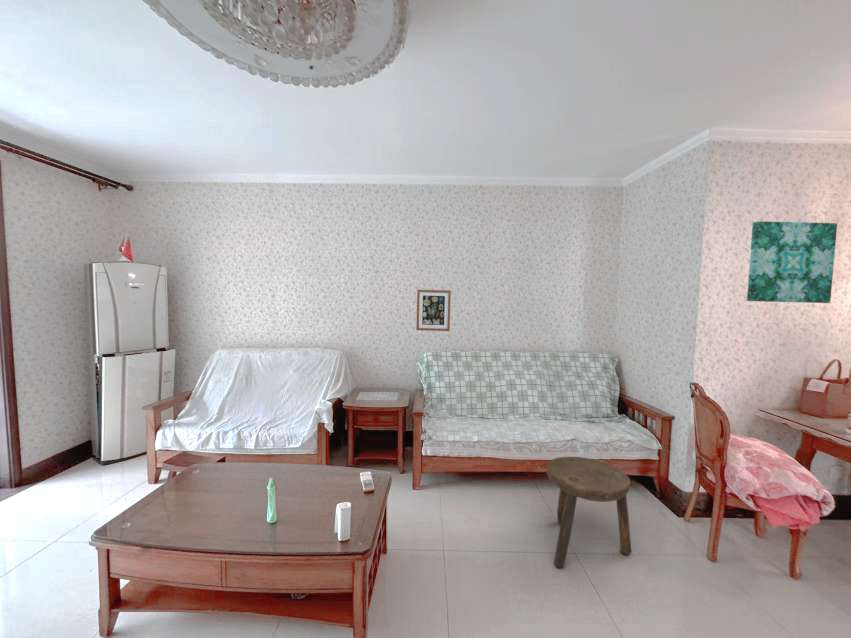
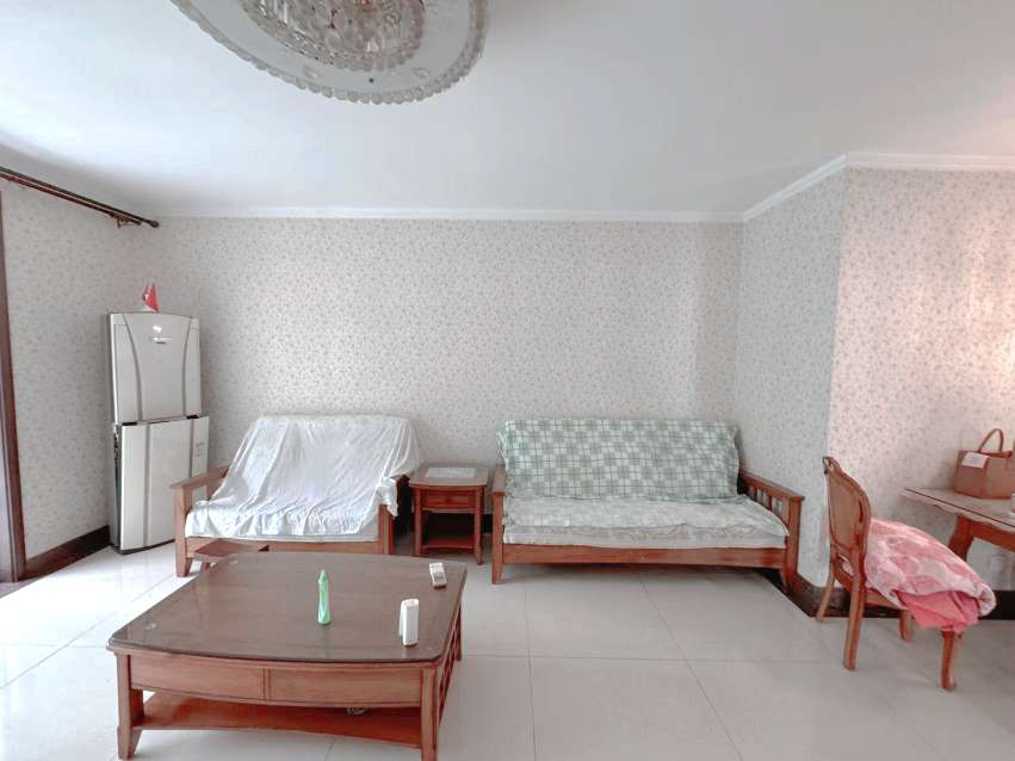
- stool [545,456,632,568]
- wall art [415,289,452,332]
- wall art [746,220,838,304]
